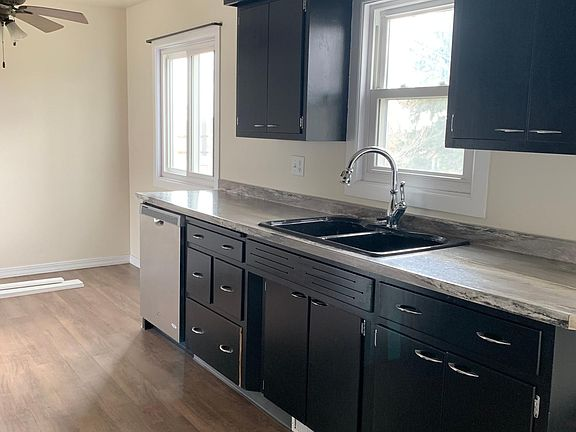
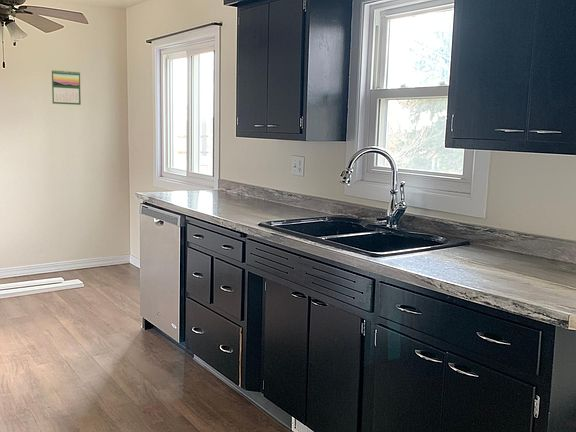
+ calendar [51,69,82,106]
